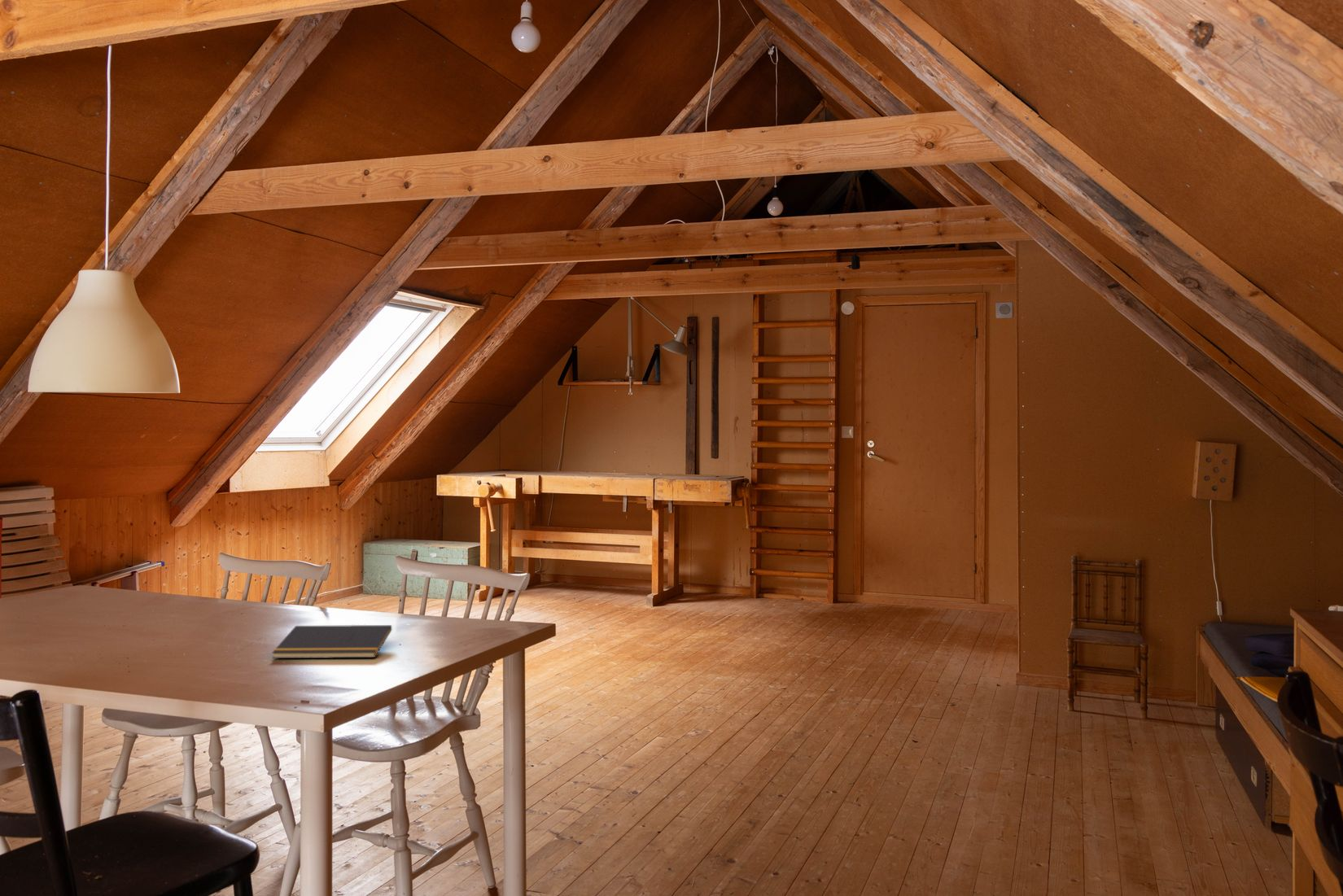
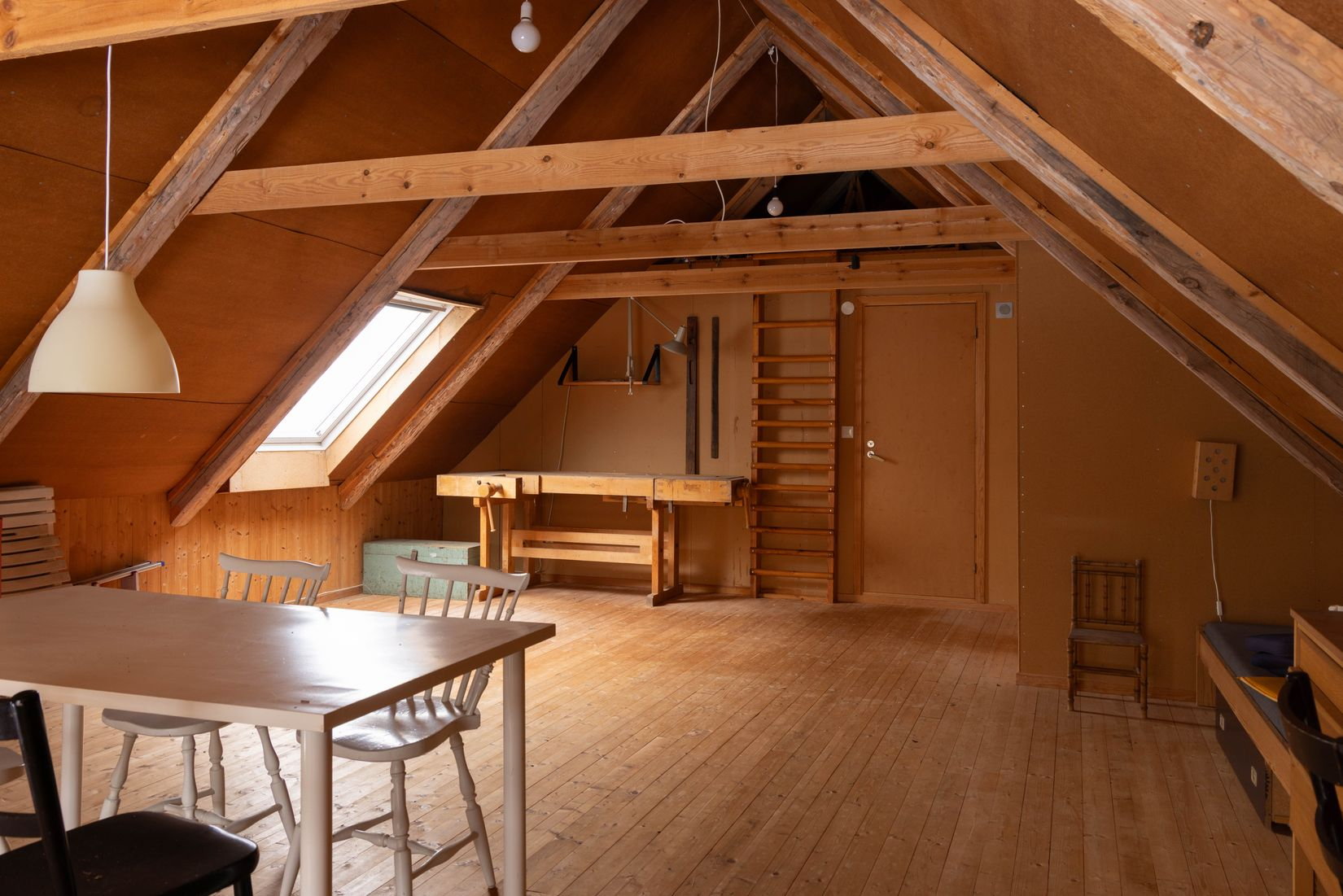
- notepad [271,624,392,659]
